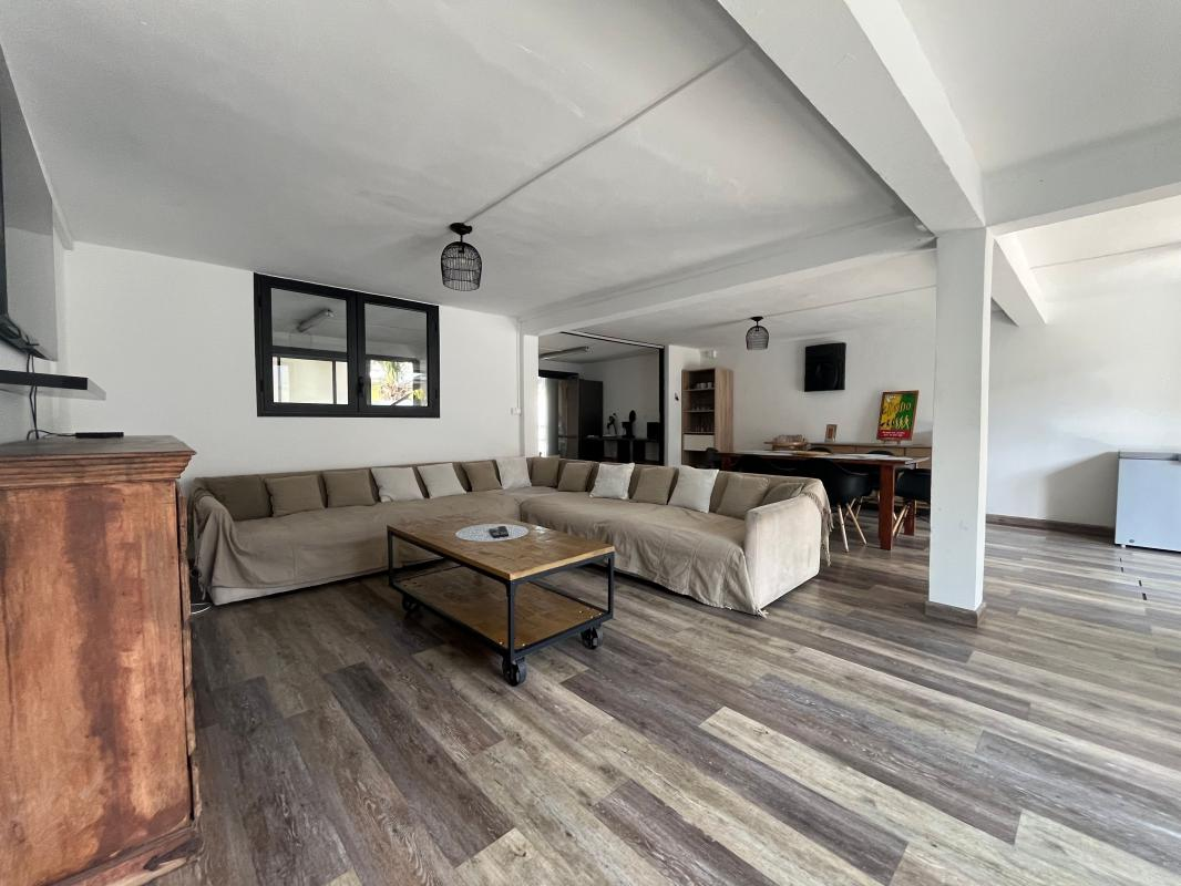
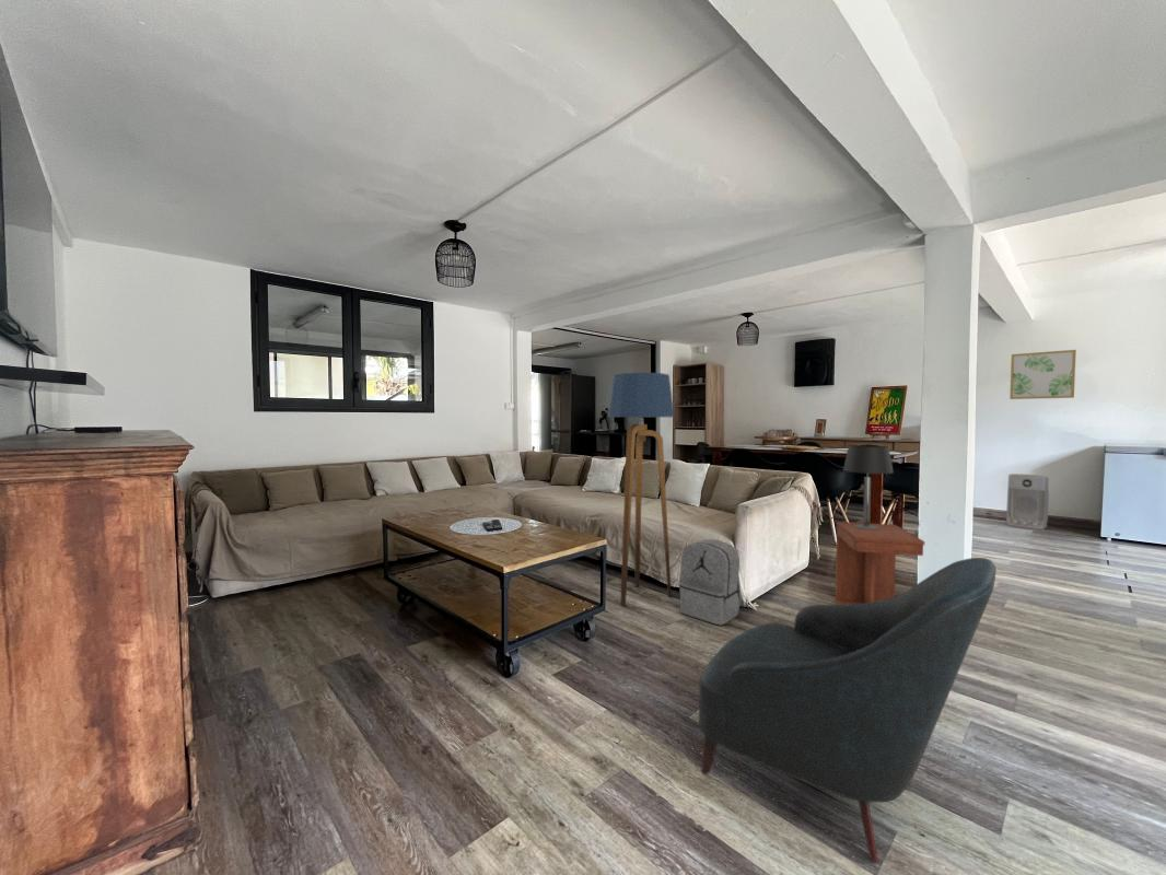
+ table lamp [842,444,895,529]
+ wall art [1008,349,1077,400]
+ floor lamp [607,372,675,607]
+ air purifier [1005,472,1050,530]
+ backpack [678,538,742,626]
+ armchair [698,557,998,864]
+ side table [833,521,925,605]
